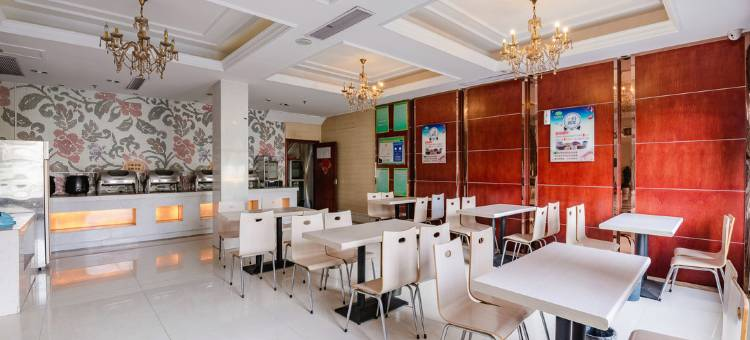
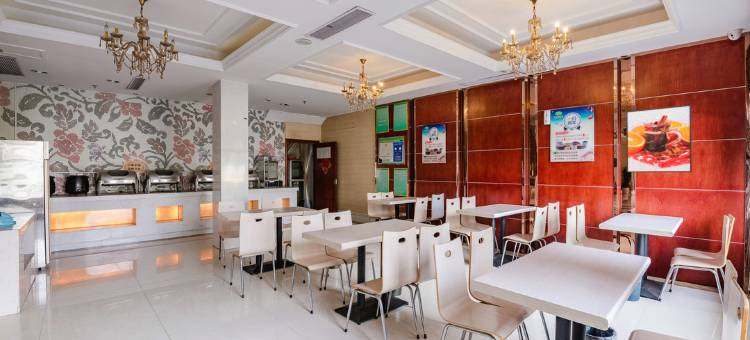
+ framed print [625,104,693,173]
